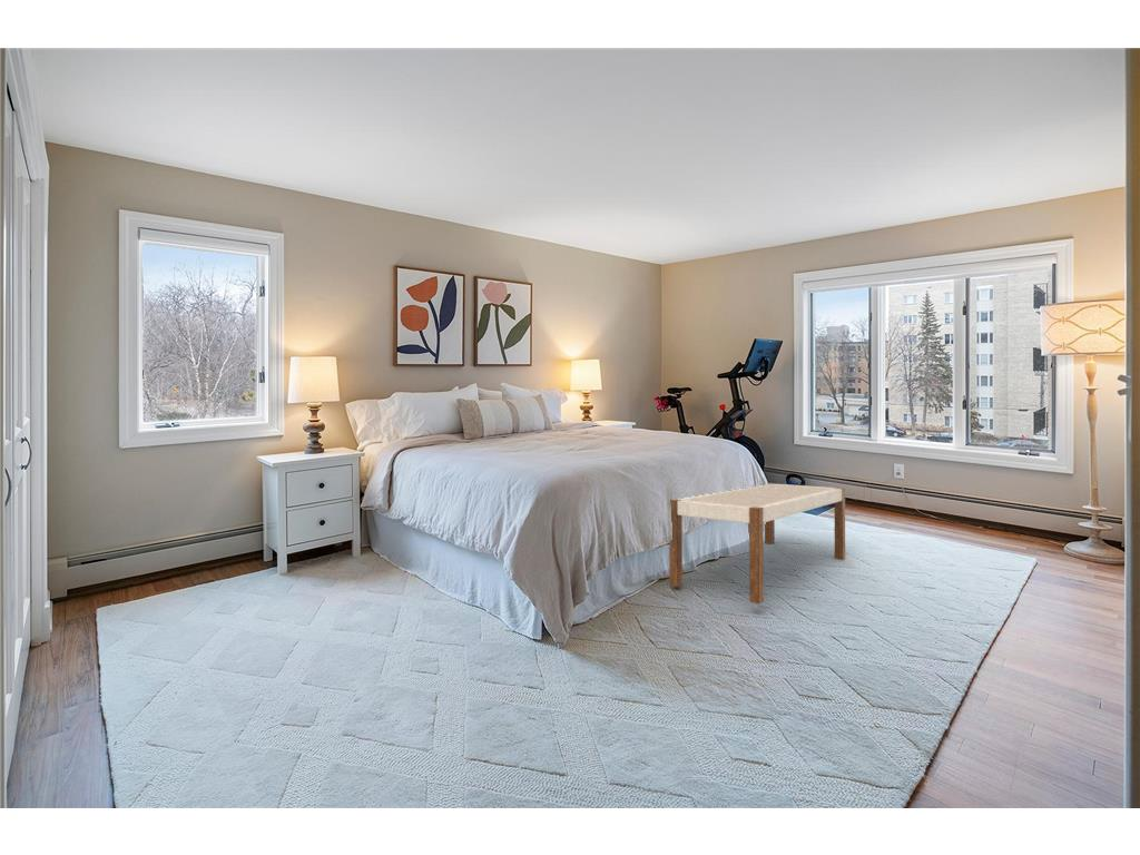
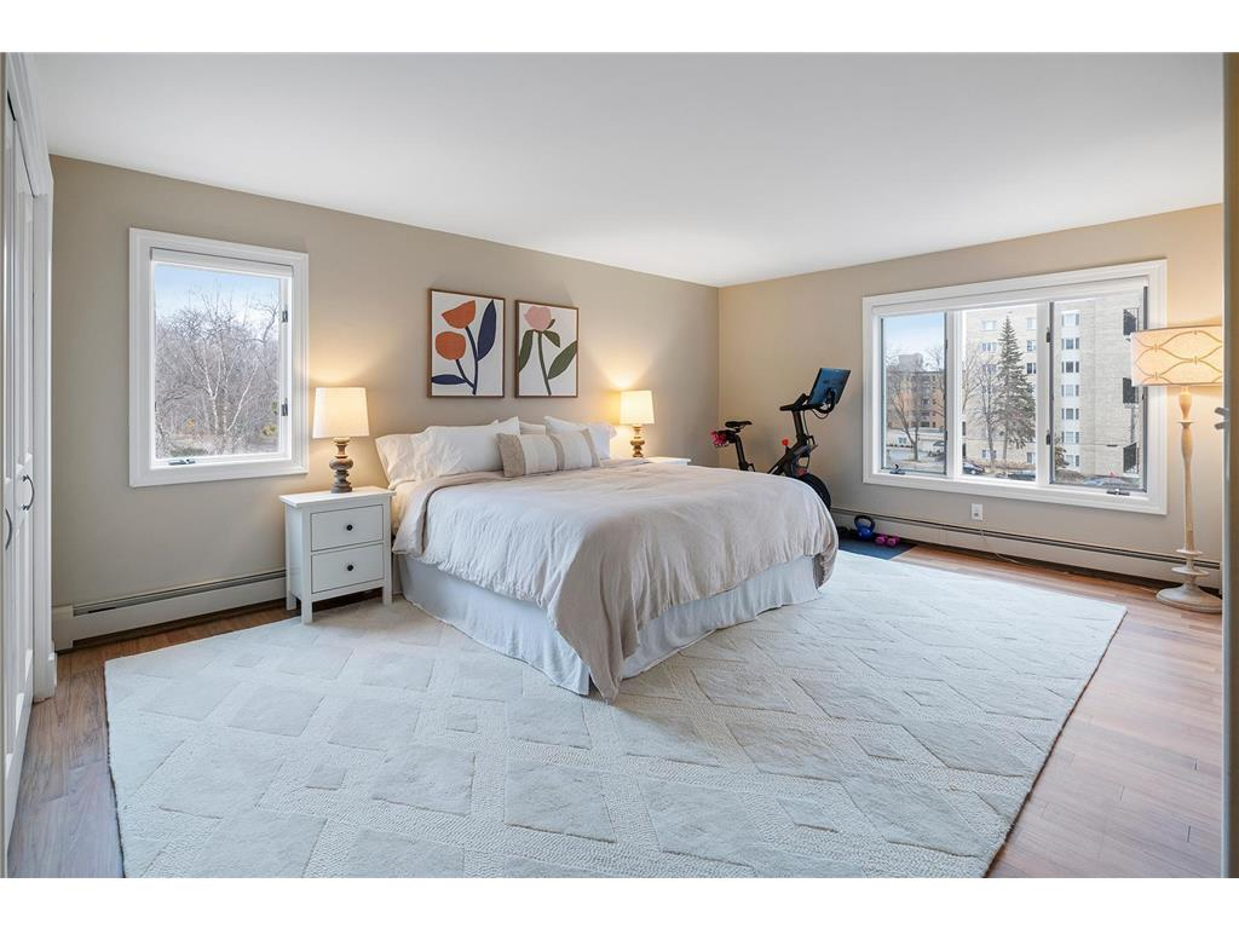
- bench [668,482,846,605]
